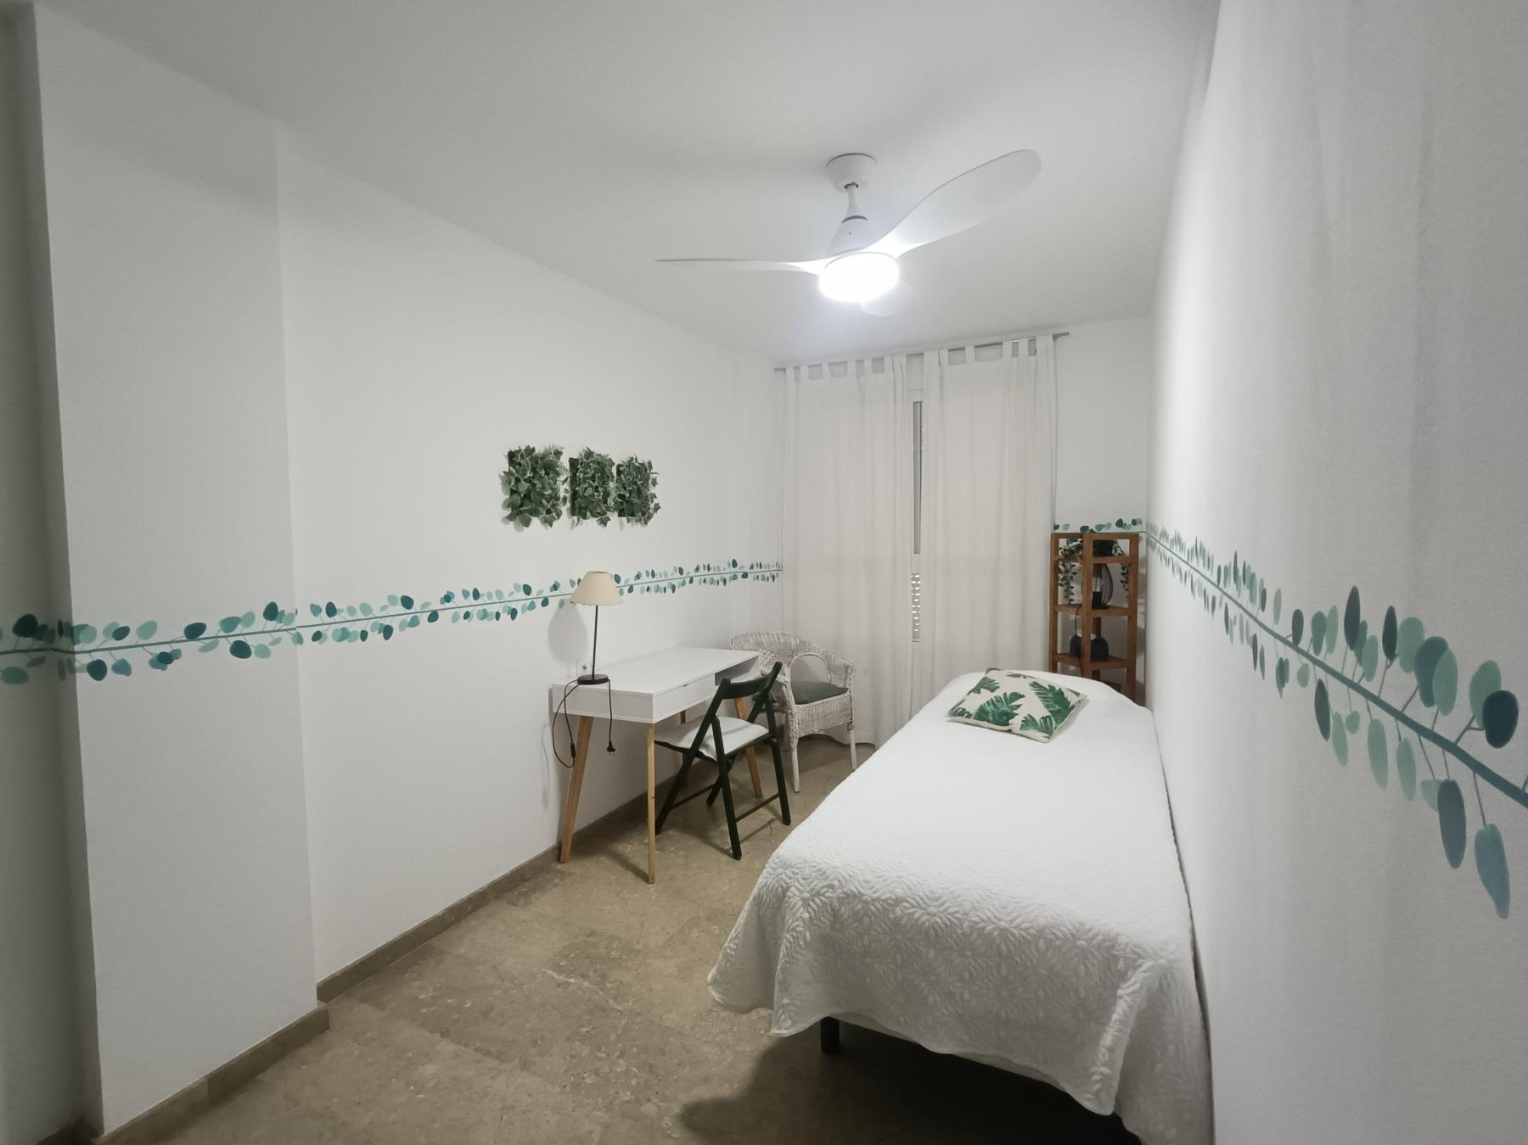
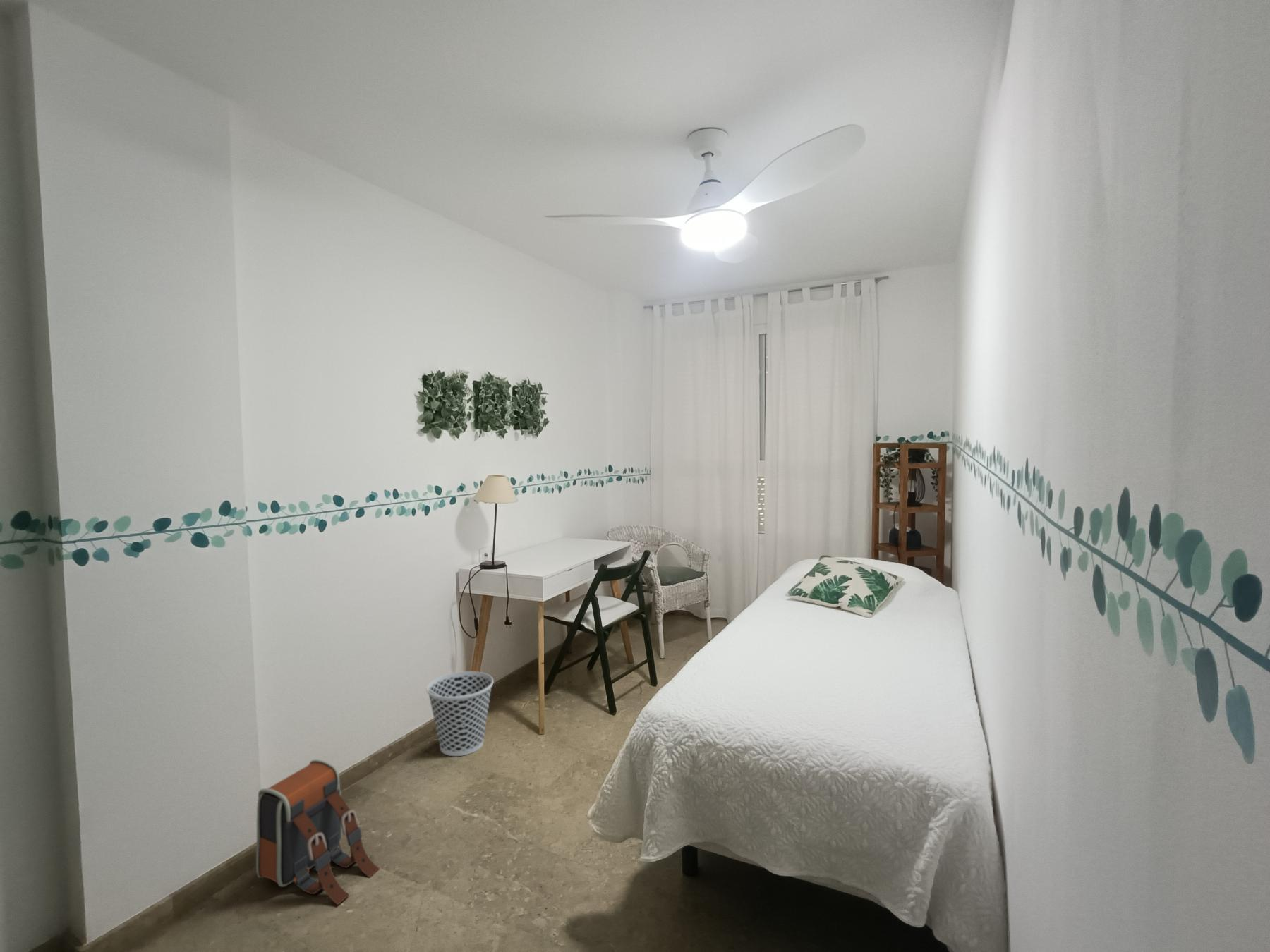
+ backpack [255,759,380,905]
+ wastebasket [426,671,494,757]
